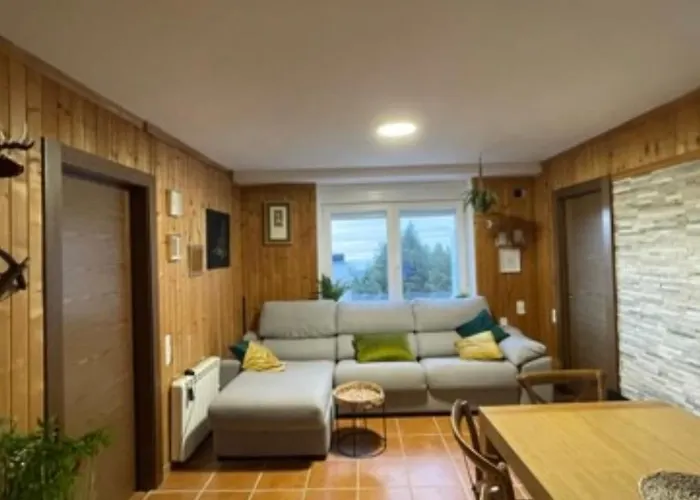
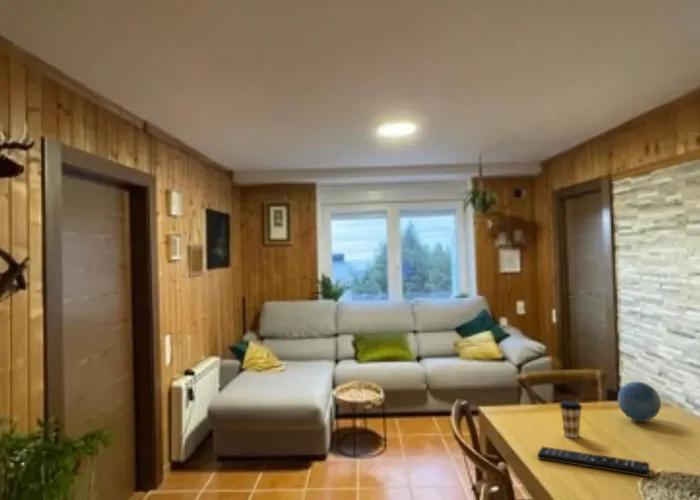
+ decorative ball [617,381,662,422]
+ coffee cup [558,399,583,439]
+ remote control [537,445,651,478]
